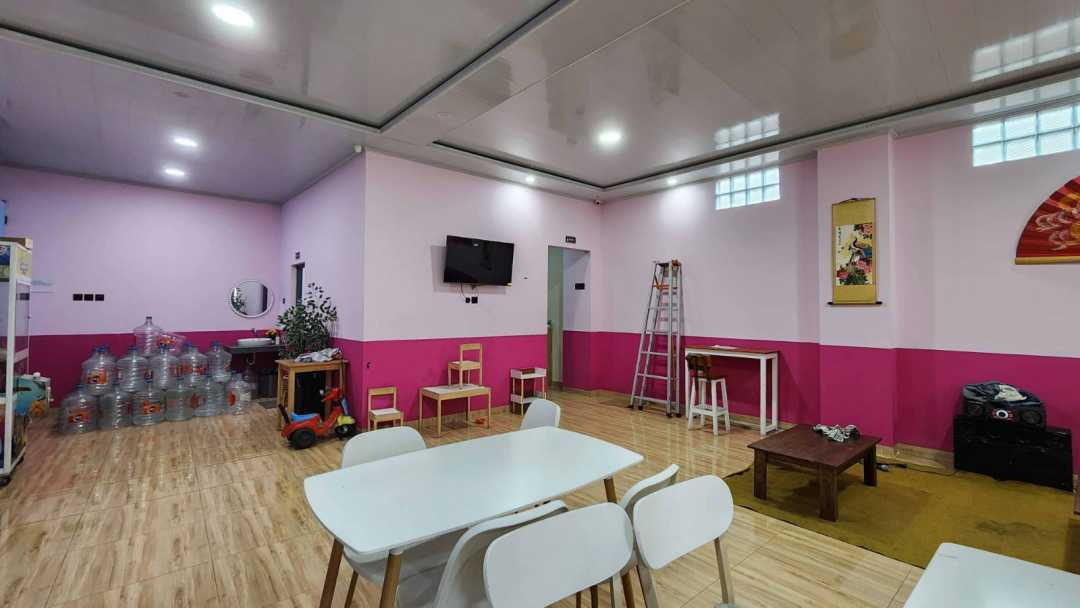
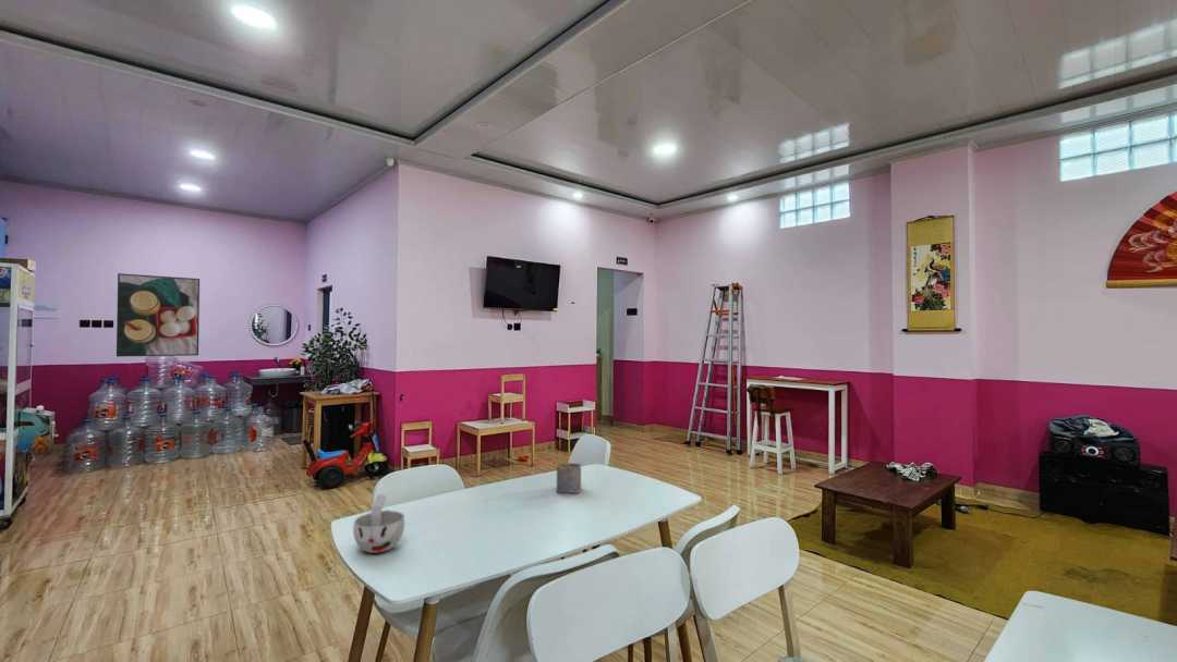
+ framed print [116,272,201,358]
+ cup [352,493,405,554]
+ napkin holder [556,455,582,494]
